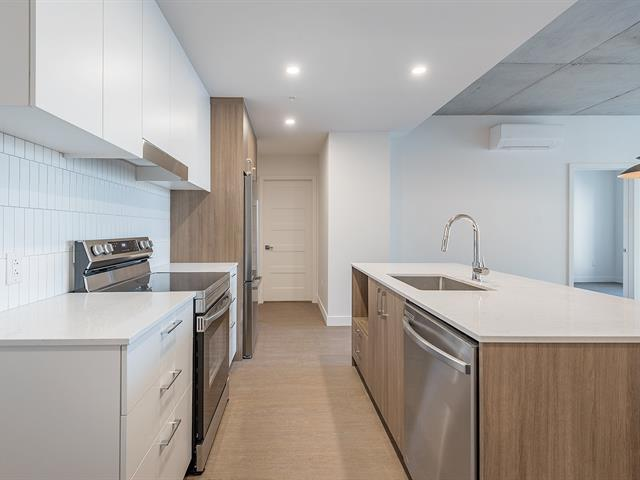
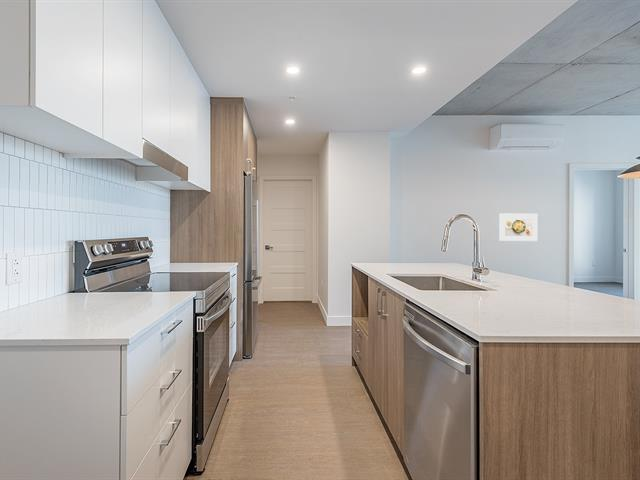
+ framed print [499,213,539,242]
